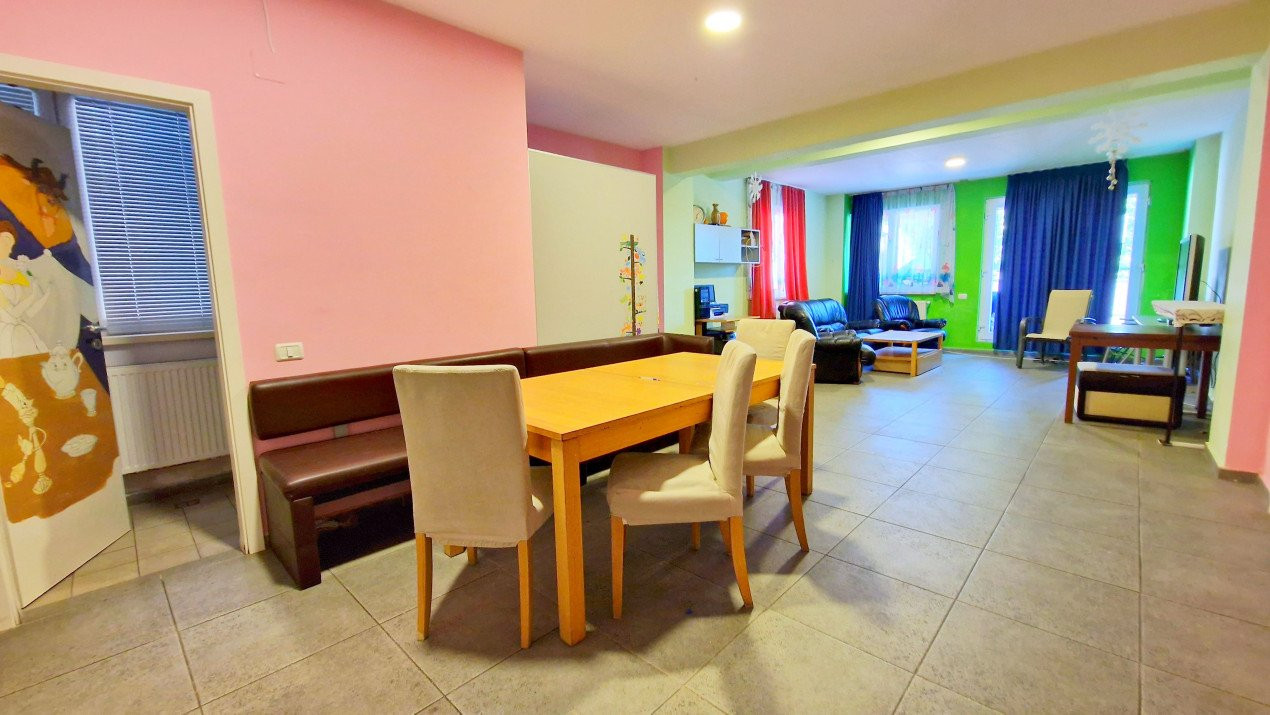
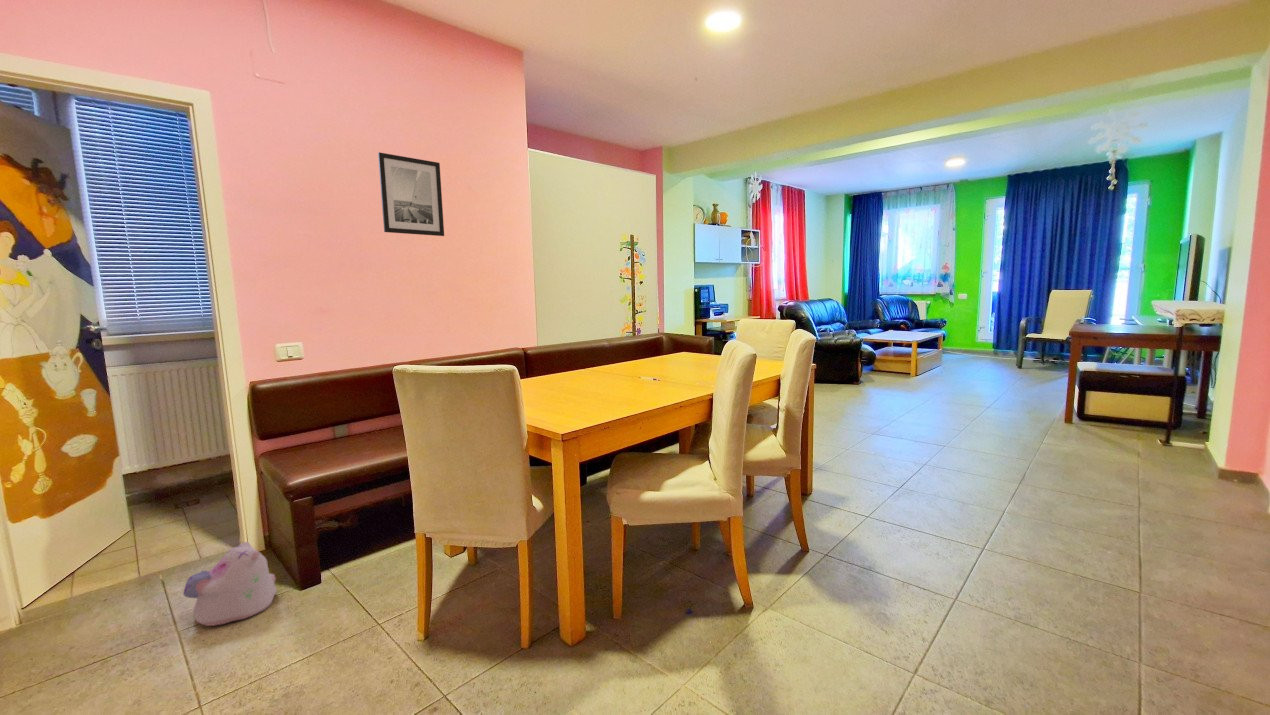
+ plush toy [182,541,278,627]
+ wall art [377,151,445,237]
